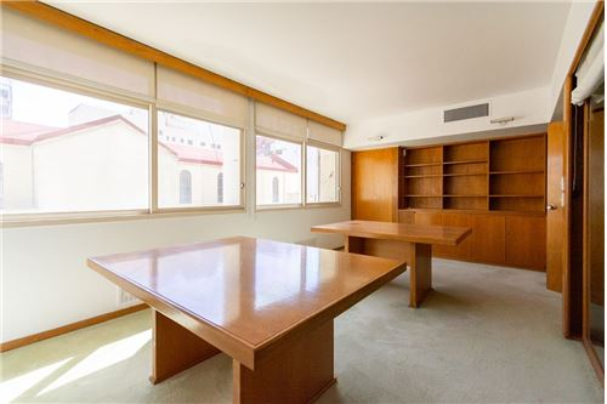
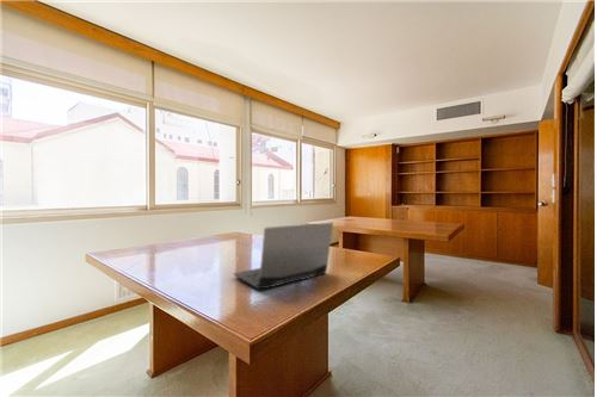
+ laptop computer [233,221,334,290]
